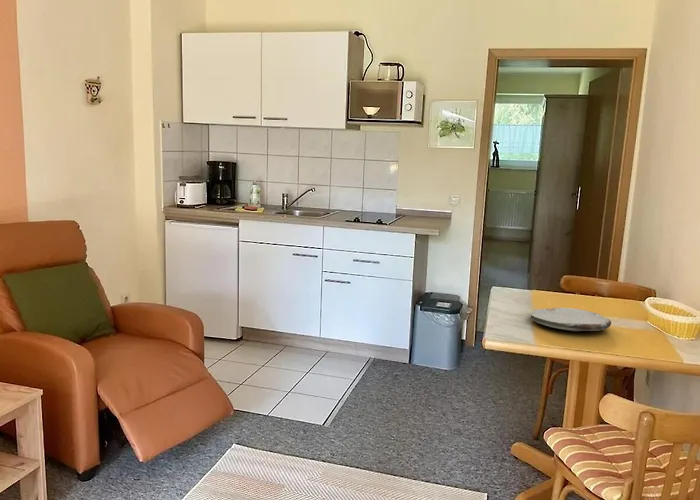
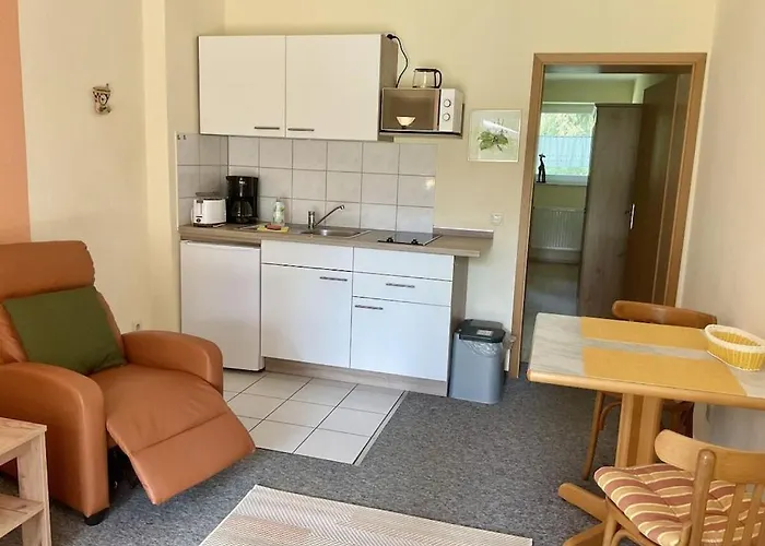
- plate [530,307,612,332]
